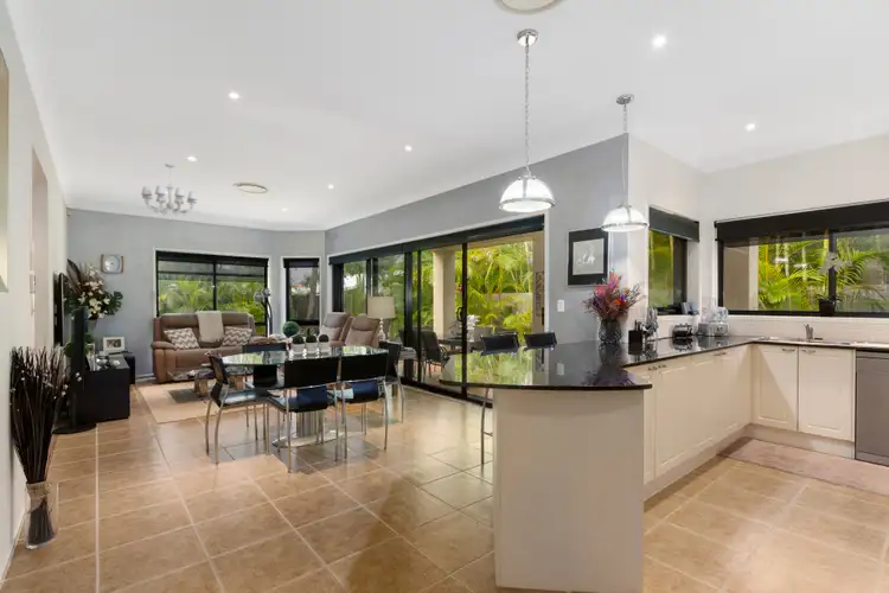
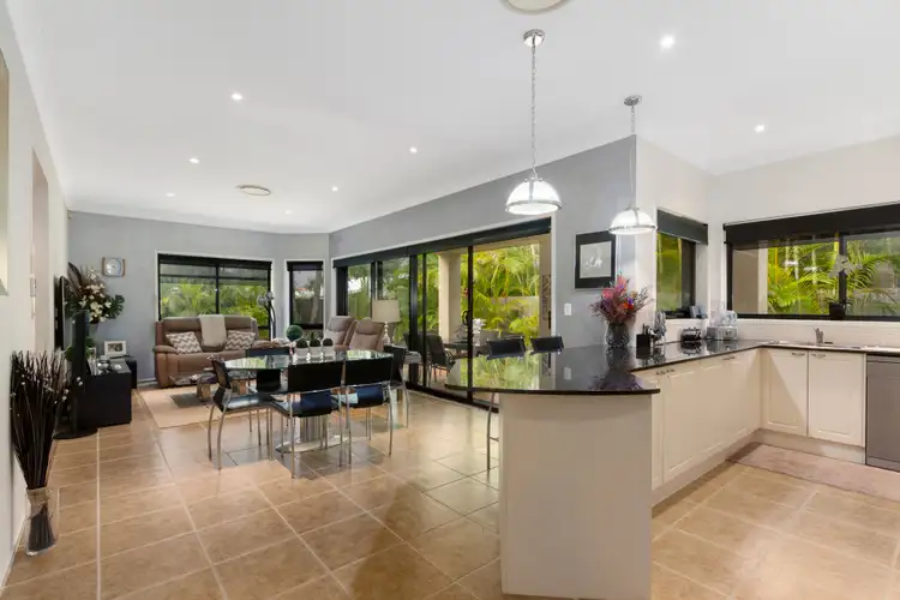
- chandelier [140,162,199,221]
